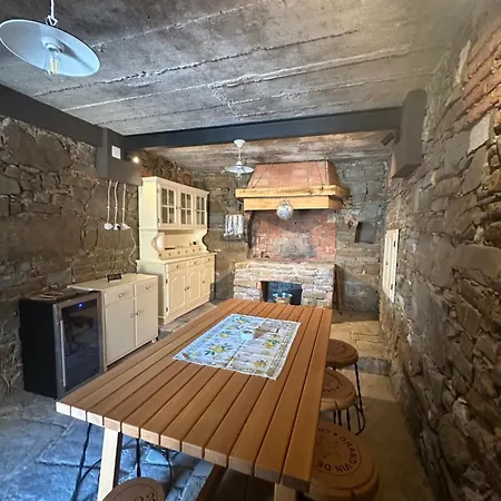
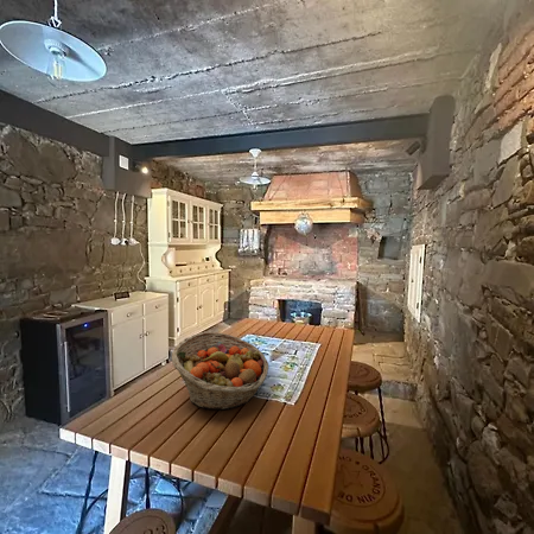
+ fruit basket [171,331,269,411]
